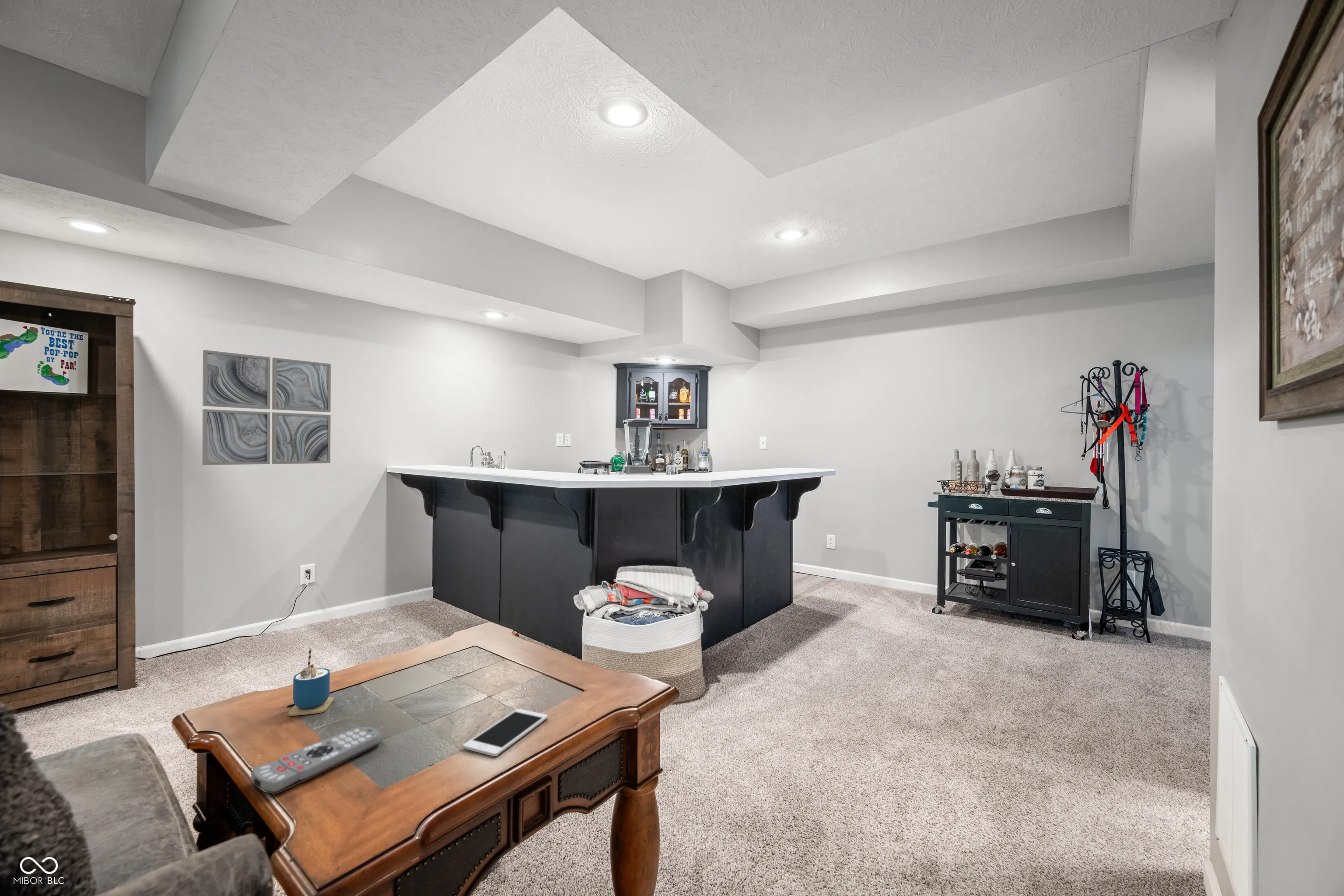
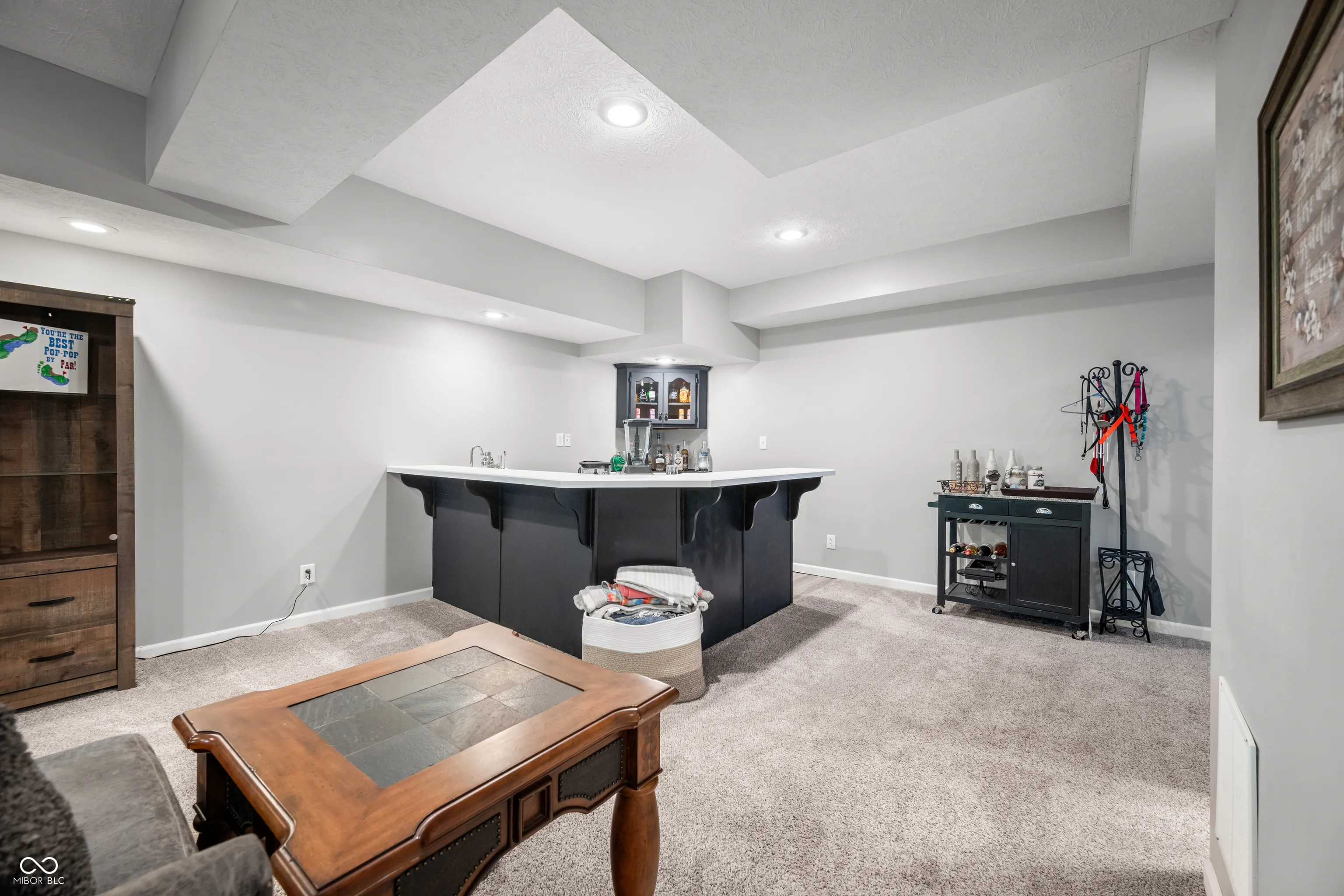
- cell phone [462,708,548,757]
- cup [288,648,334,716]
- wall art [202,350,331,465]
- remote control [250,726,381,795]
